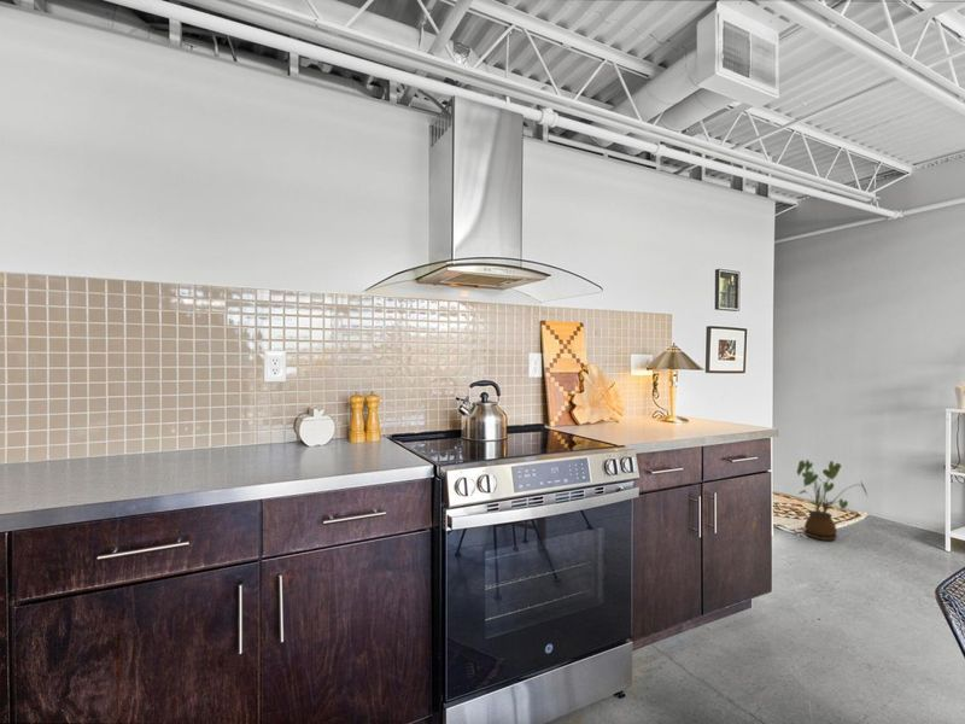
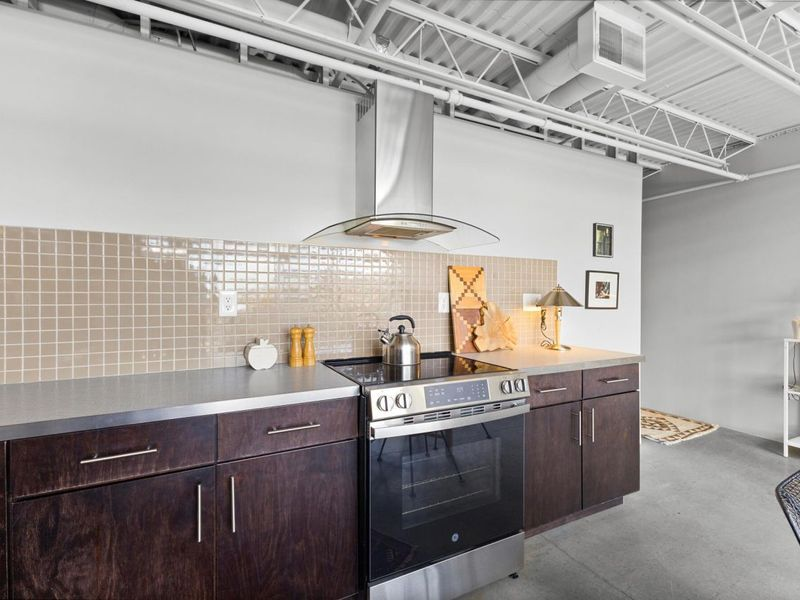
- house plant [796,459,868,542]
